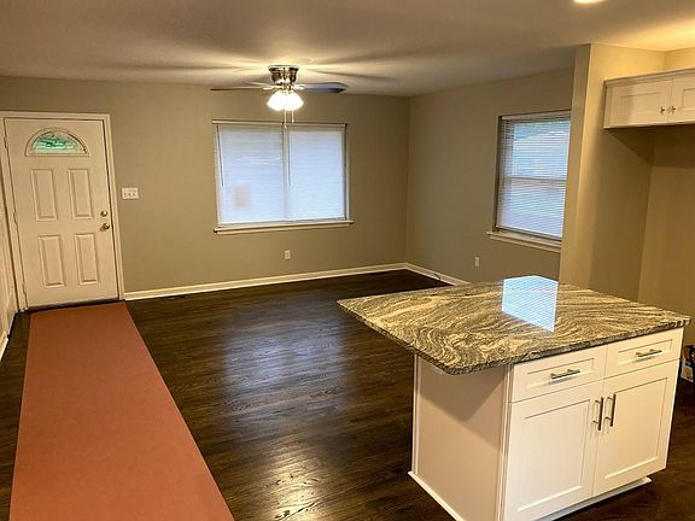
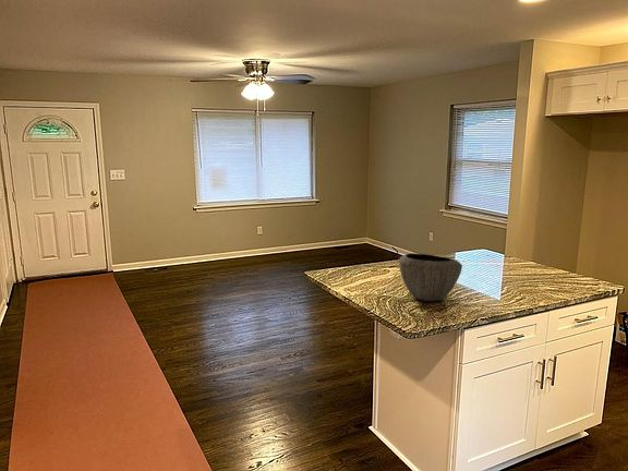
+ bowl [398,253,463,302]
